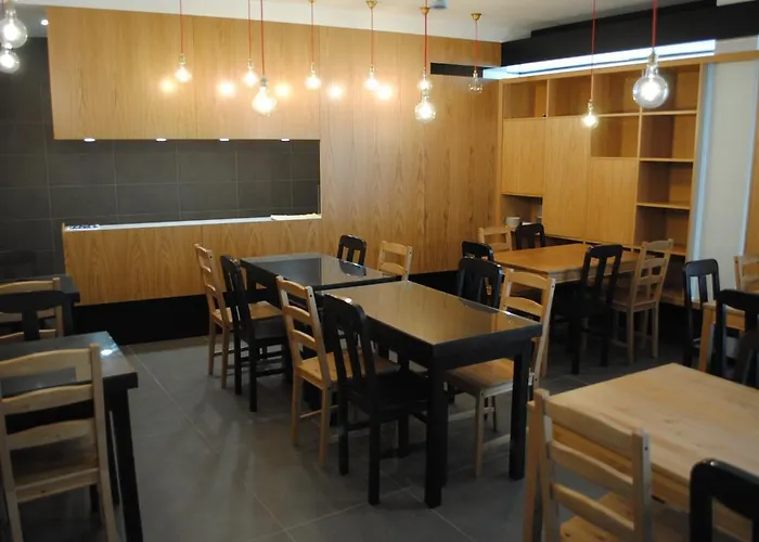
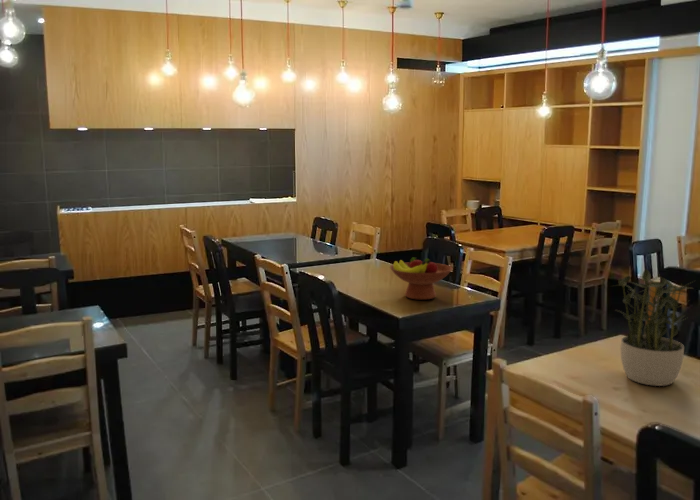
+ fruit bowl [389,256,454,301]
+ potted plant [609,268,695,387]
